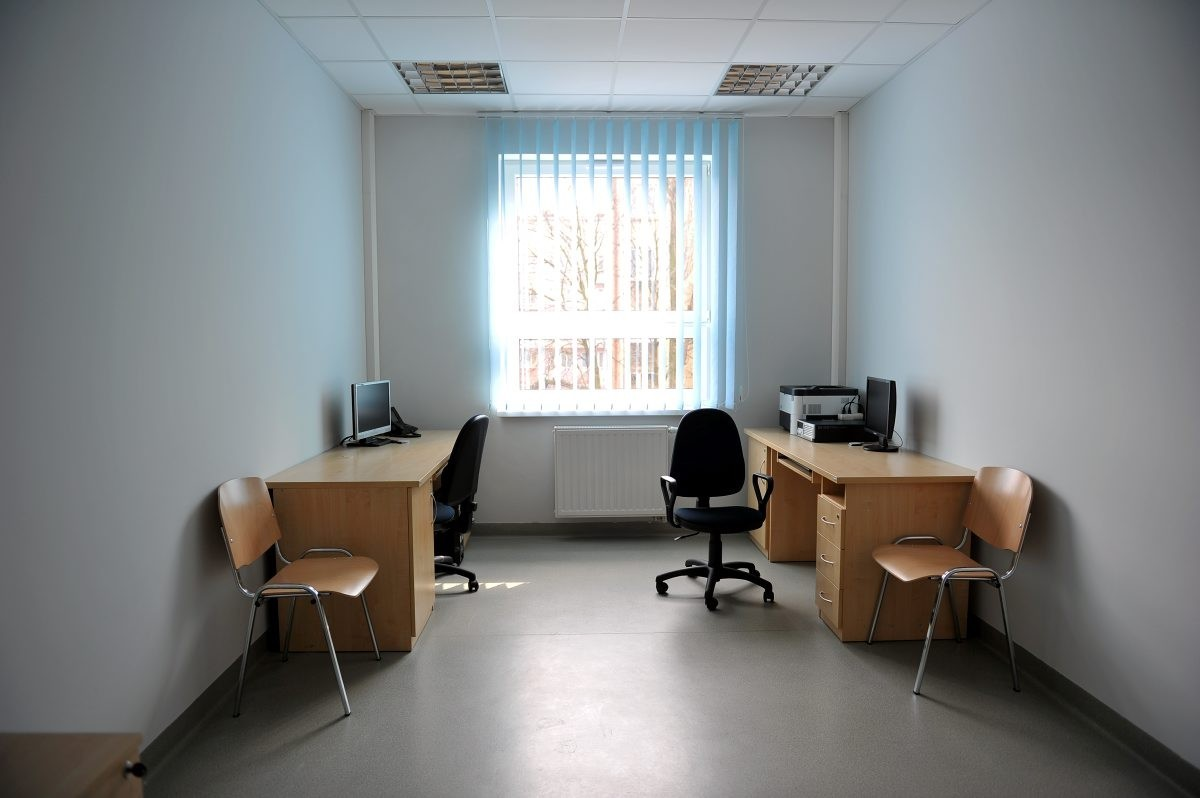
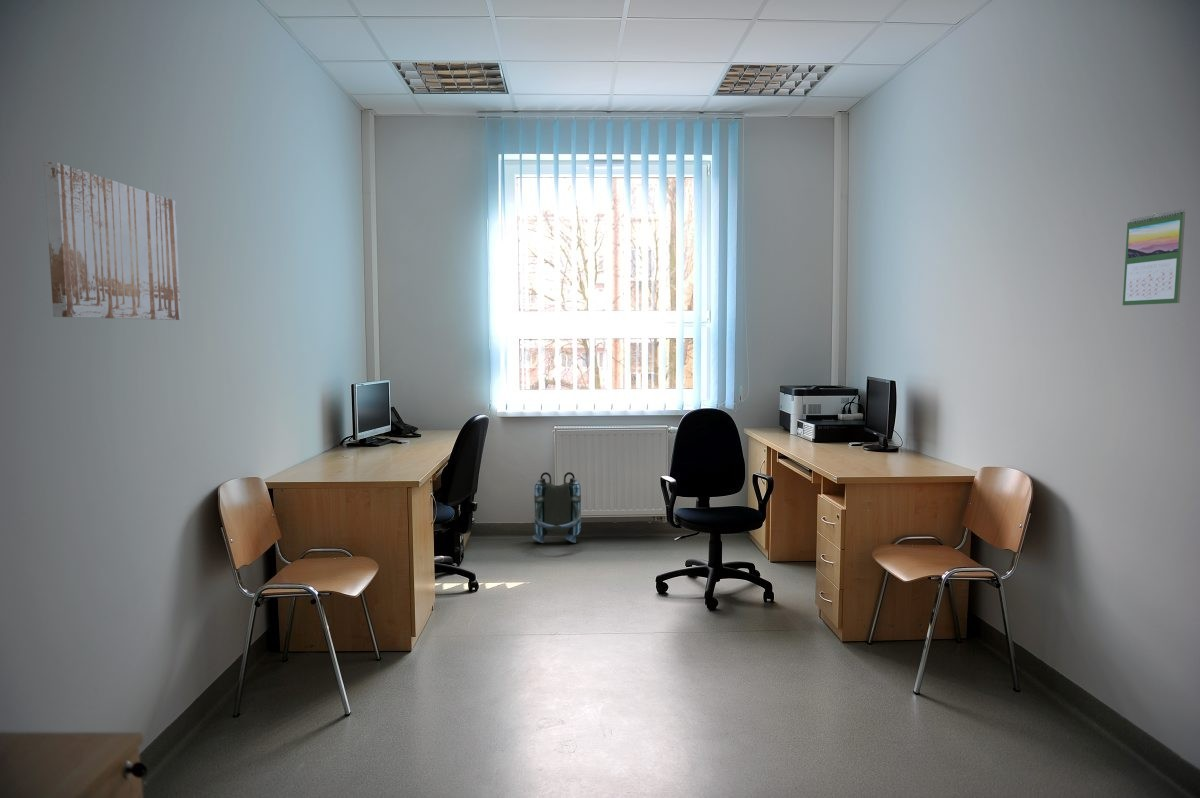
+ backpack [532,471,582,544]
+ calendar [1122,208,1186,306]
+ wall art [43,161,182,321]
